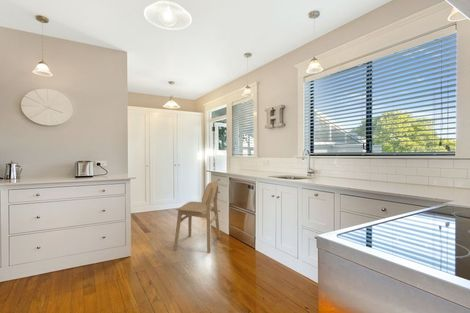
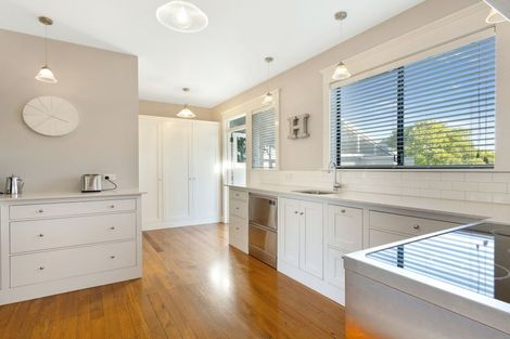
- dining chair [173,179,221,253]
